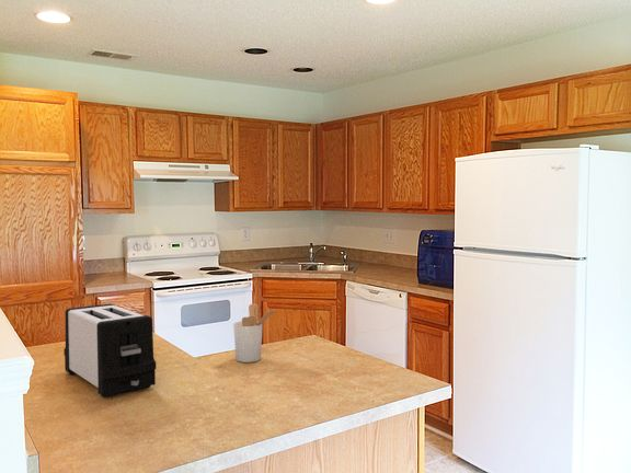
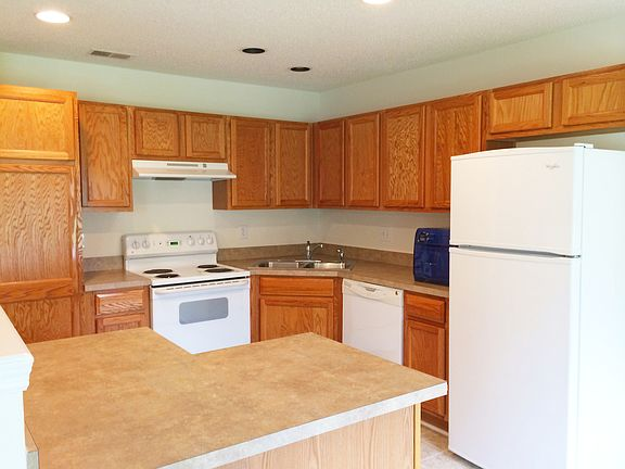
- toaster [62,303,157,399]
- utensil holder [232,302,278,364]
